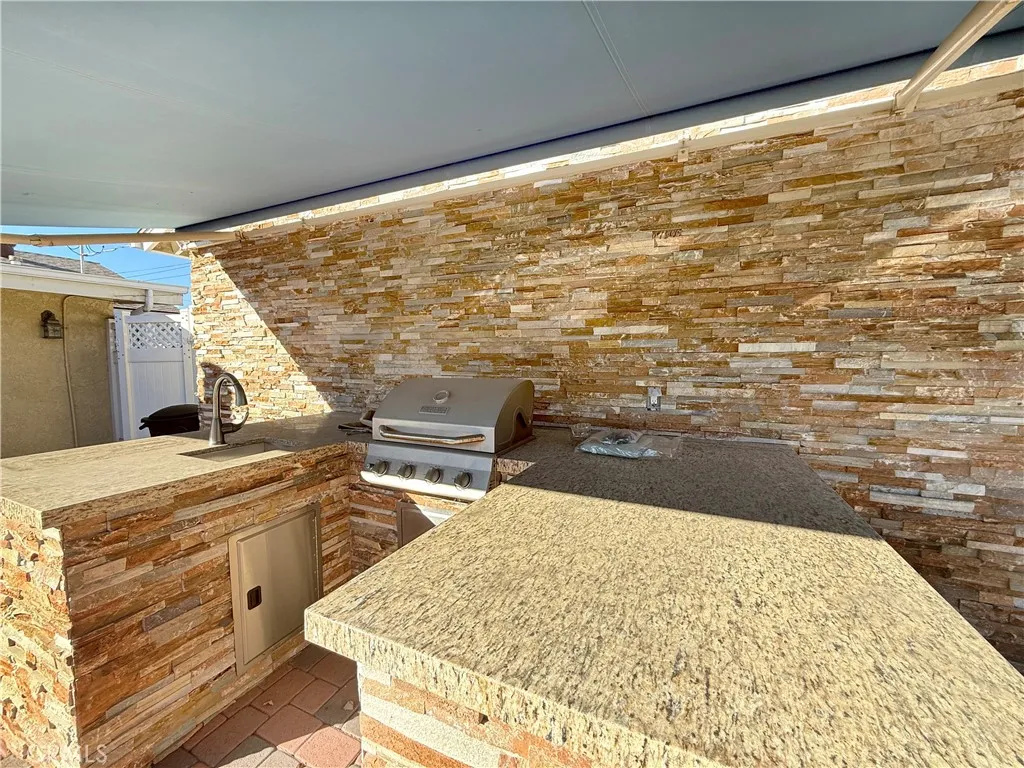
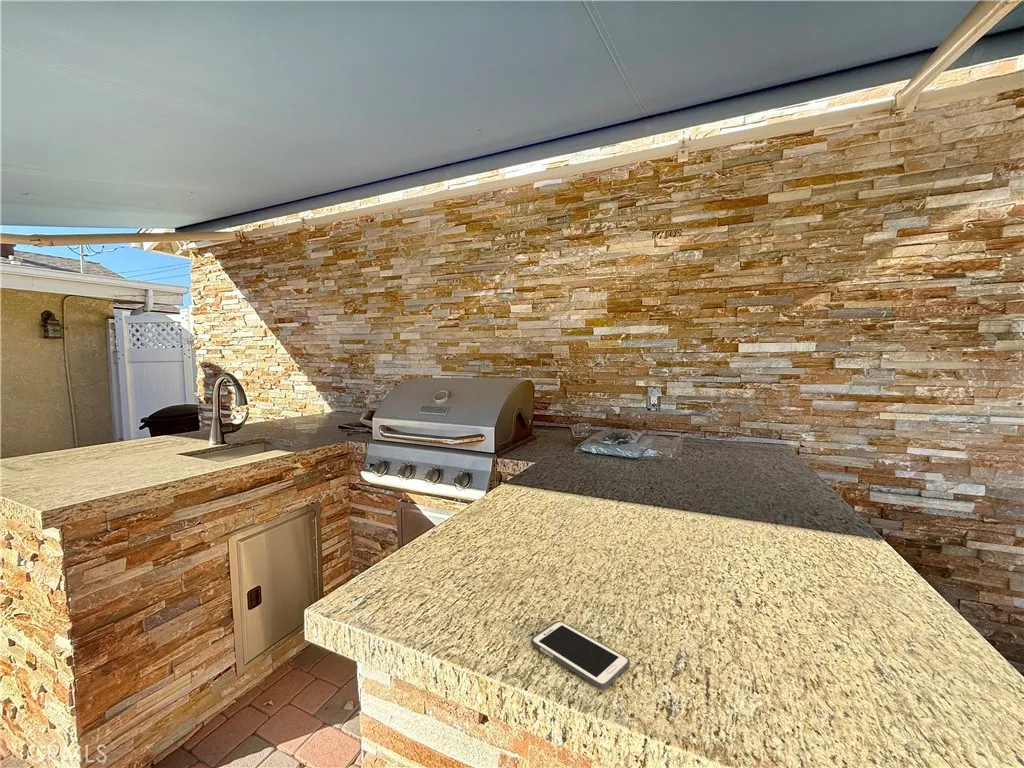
+ cell phone [530,620,631,691]
